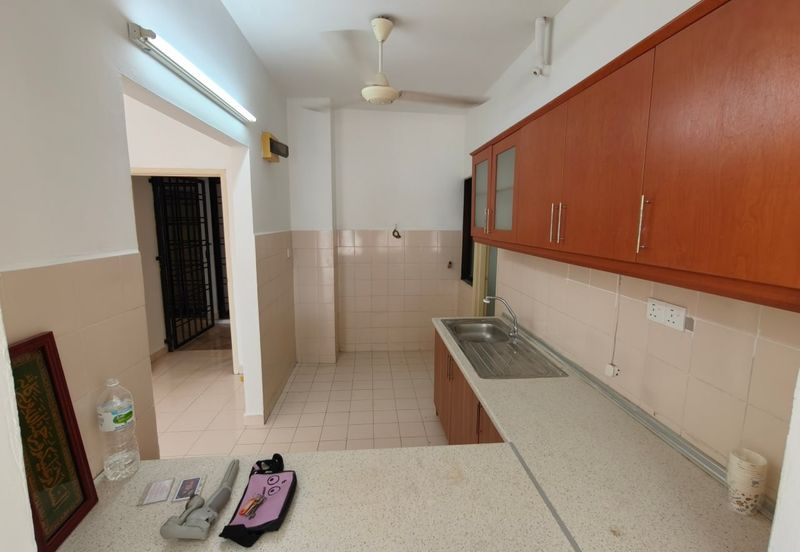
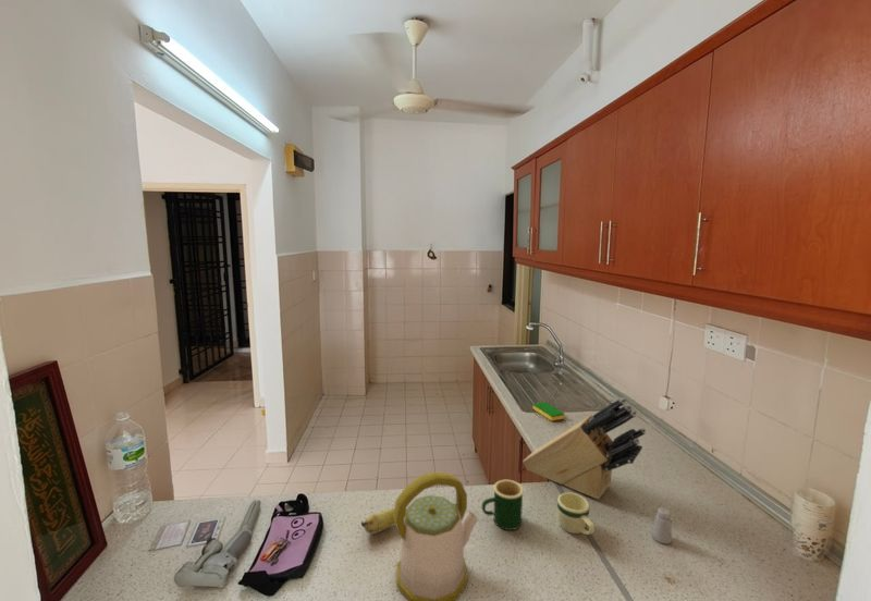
+ kettle [393,470,479,601]
+ knife block [522,396,648,501]
+ mug [480,479,525,531]
+ saltshaker [651,506,673,544]
+ banana [360,507,395,535]
+ mug [556,491,596,536]
+ dish sponge [532,401,566,421]
